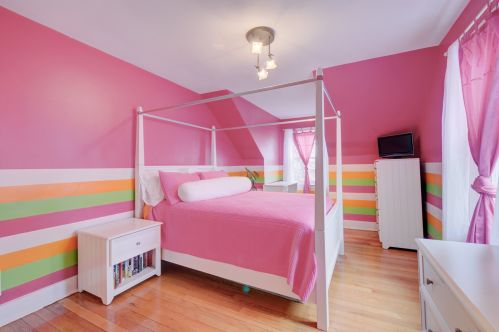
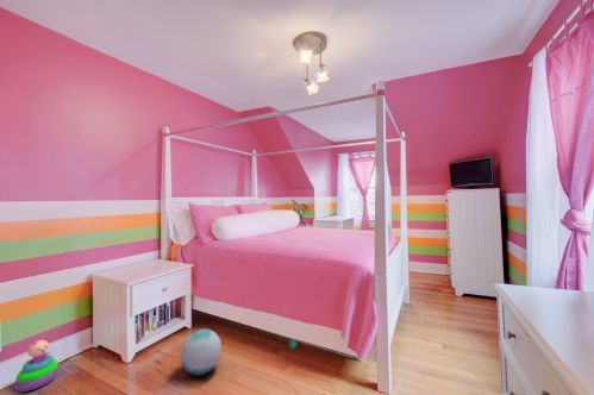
+ stacking toy [13,339,60,393]
+ ball [180,327,223,376]
